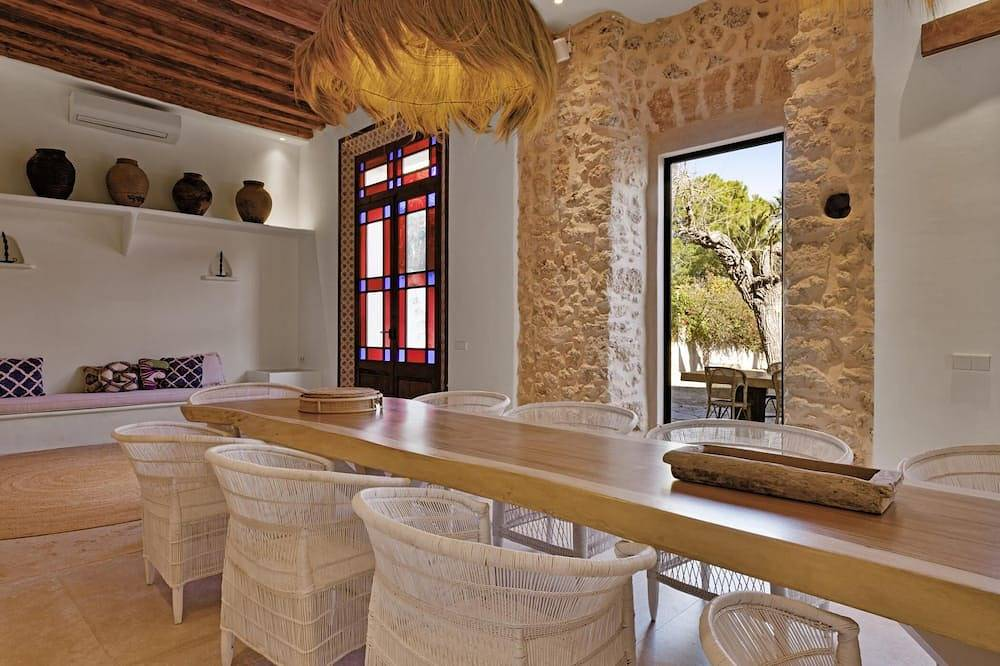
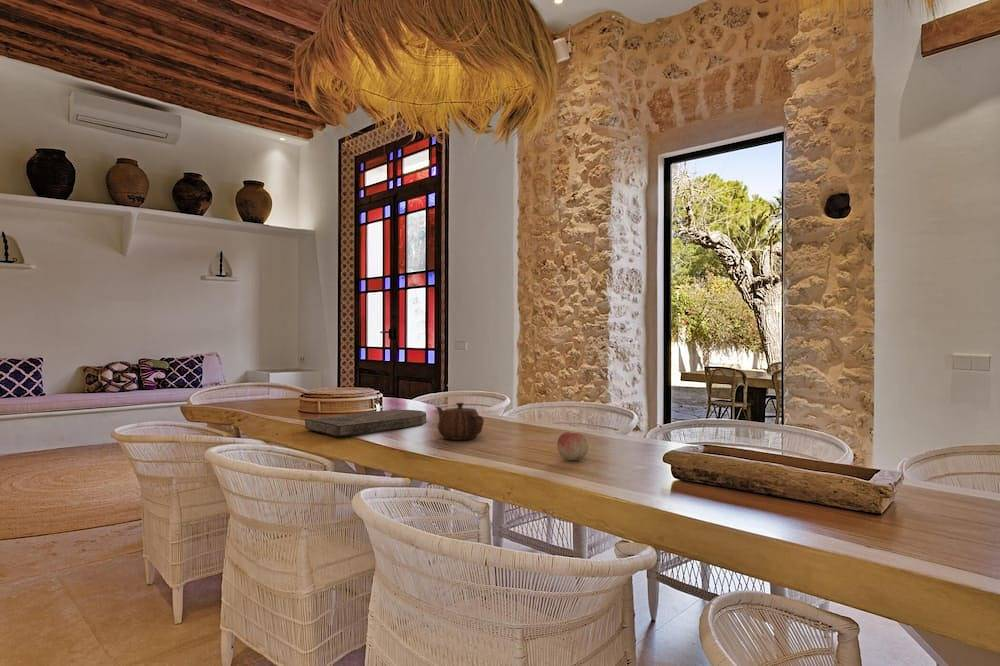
+ teapot [435,402,485,441]
+ fruit [556,431,589,461]
+ cutting board [304,409,427,437]
